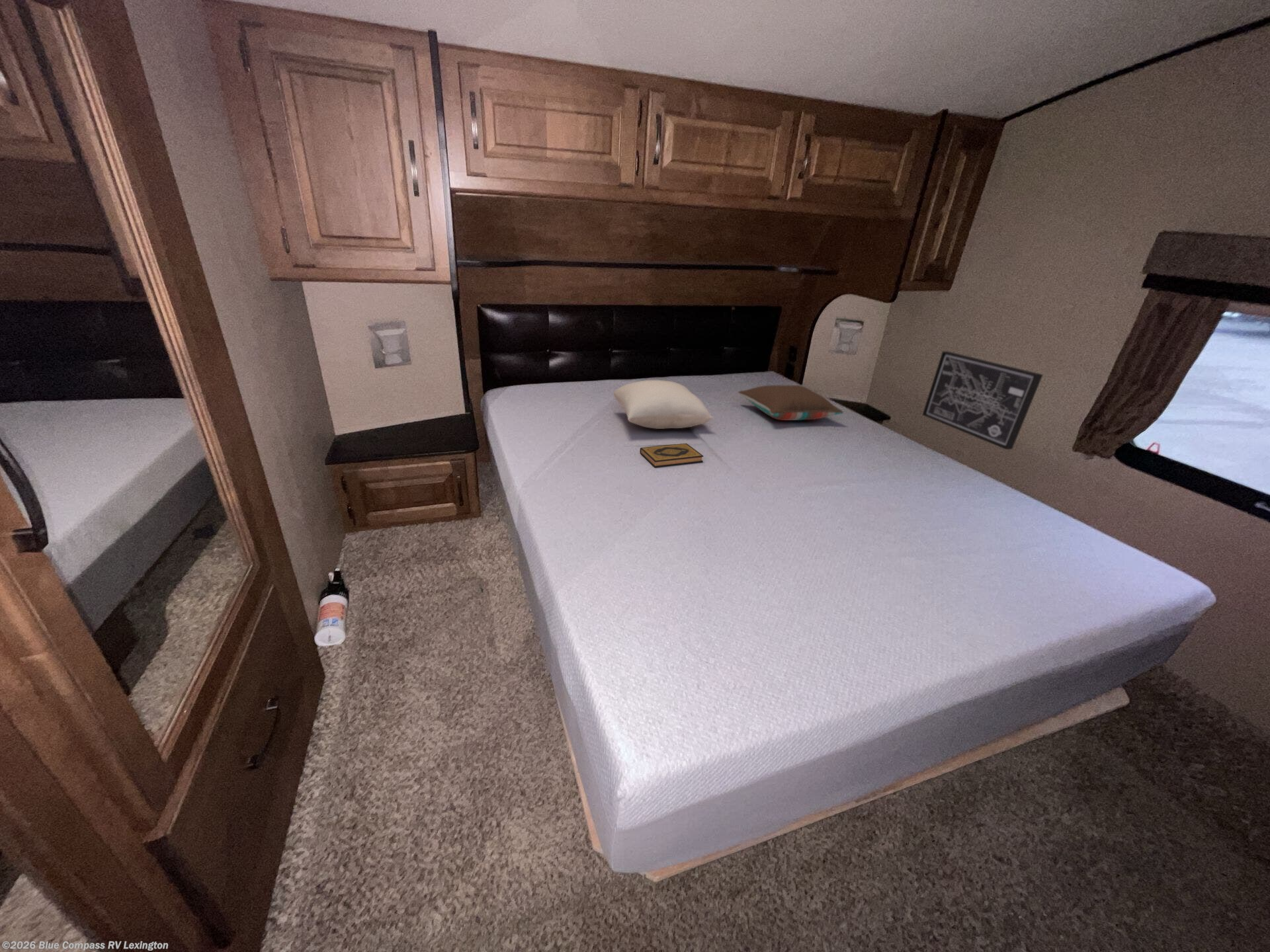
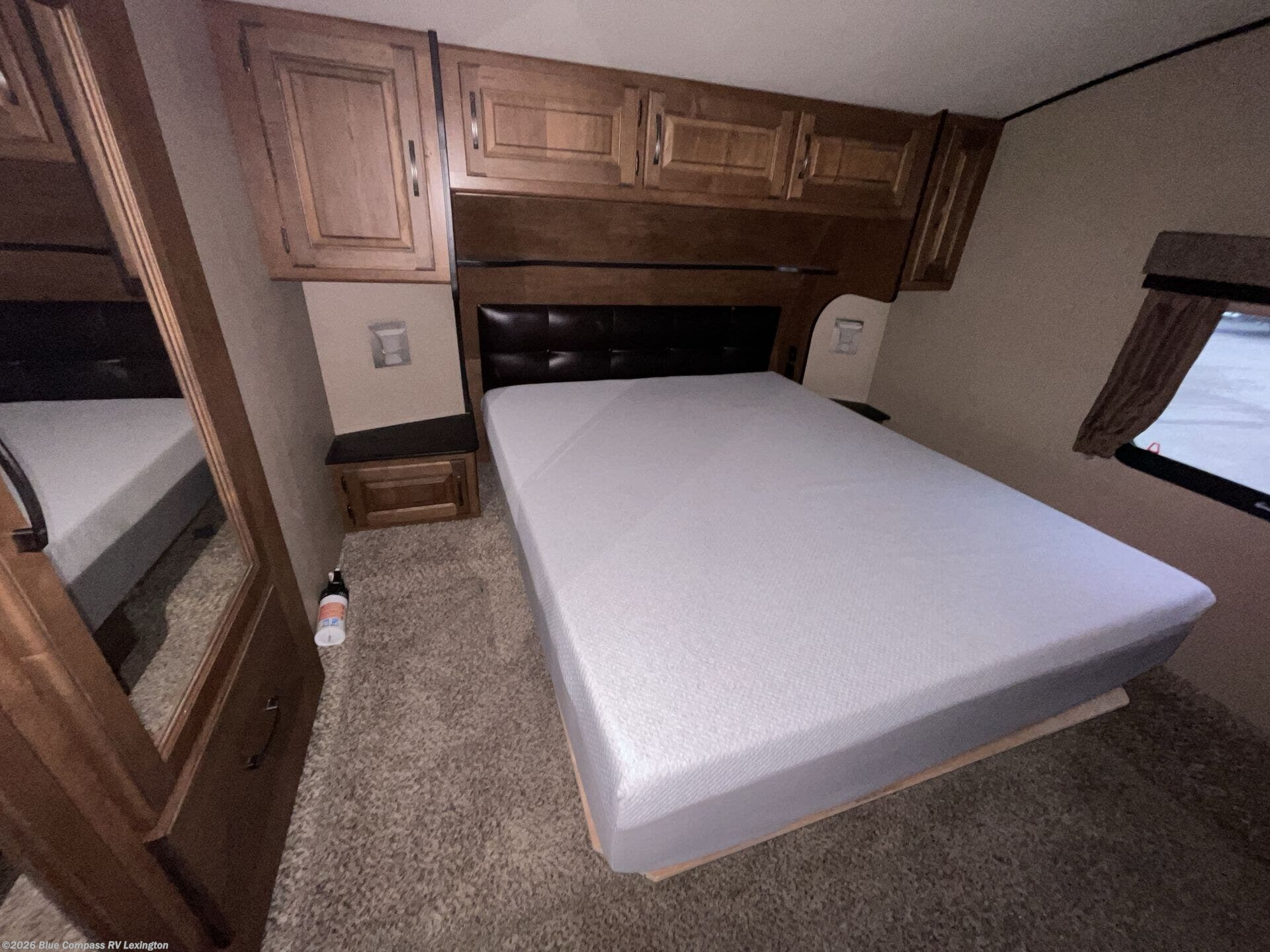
- wall art [921,350,1044,450]
- pillow [613,379,714,430]
- pillow [738,385,844,421]
- hardback book [640,443,704,468]
